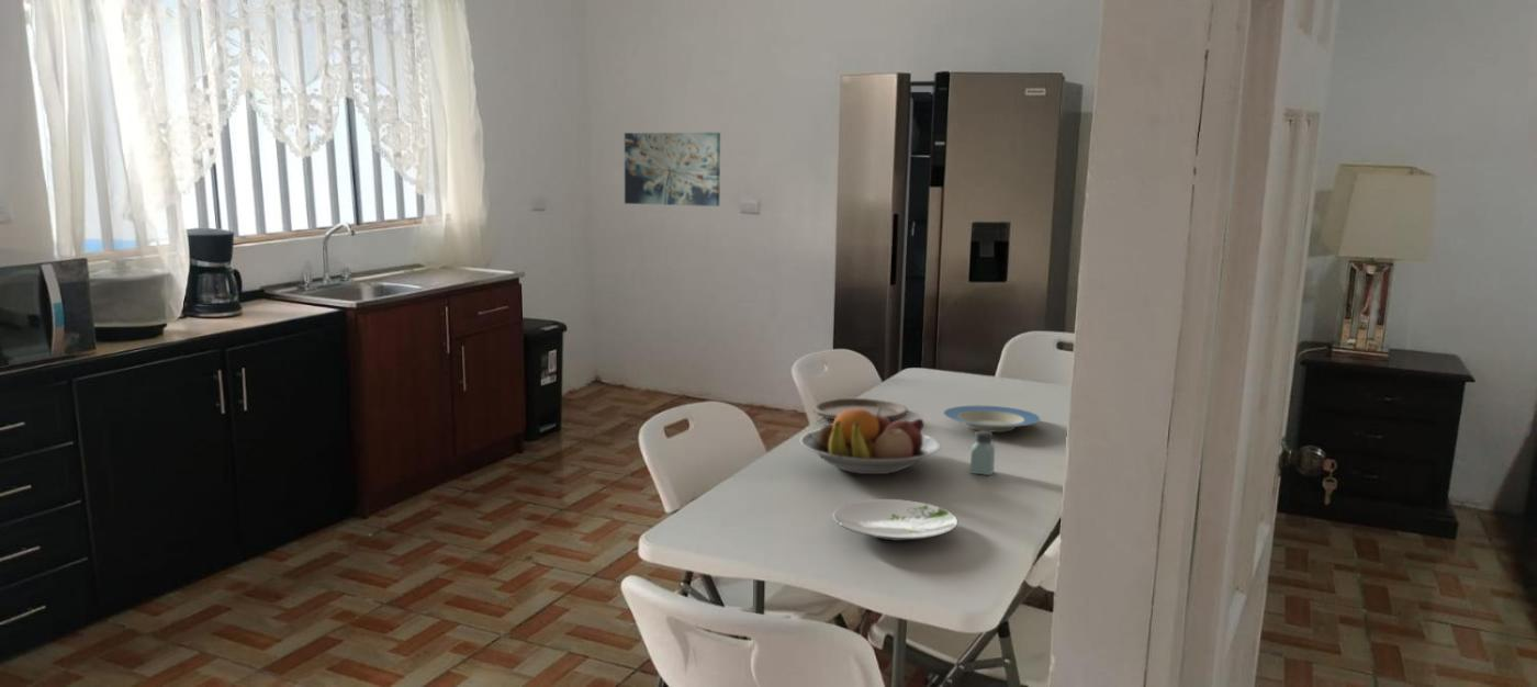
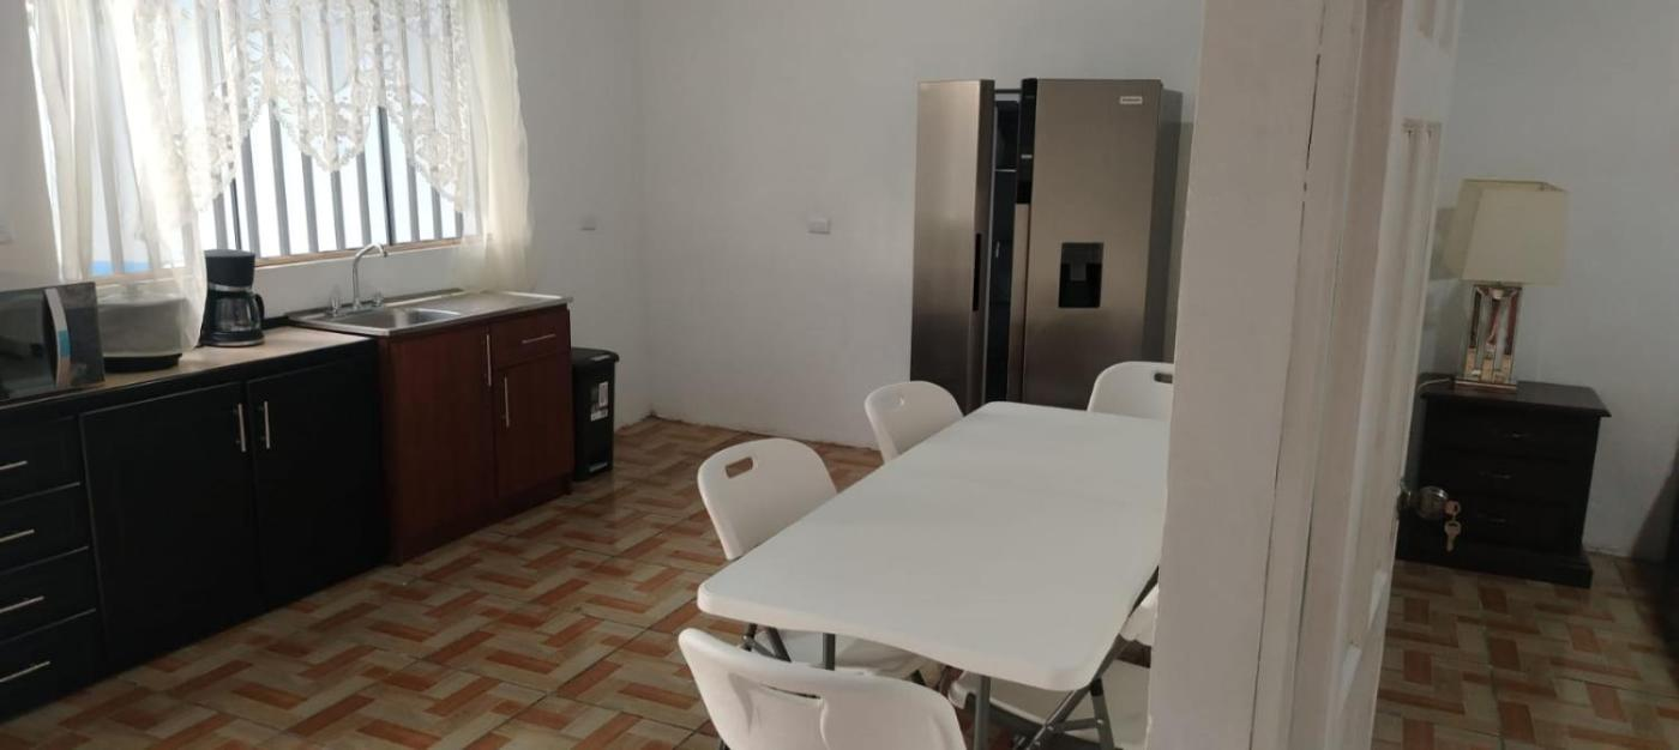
- plate [831,498,958,542]
- plate [812,397,909,423]
- plate [942,404,1042,433]
- wall art [624,132,721,207]
- fruit bowl [799,408,942,475]
- saltshaker [969,430,996,476]
